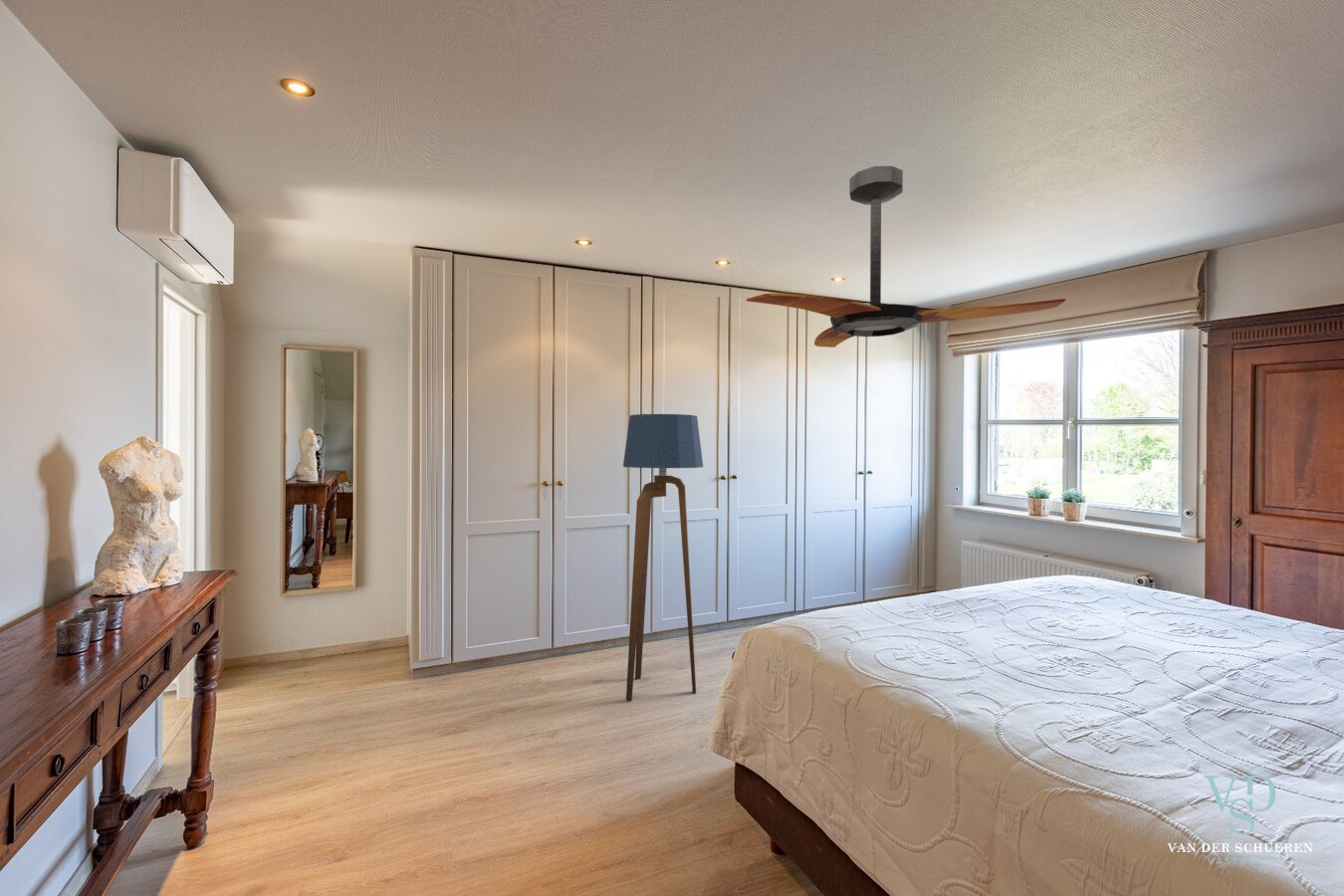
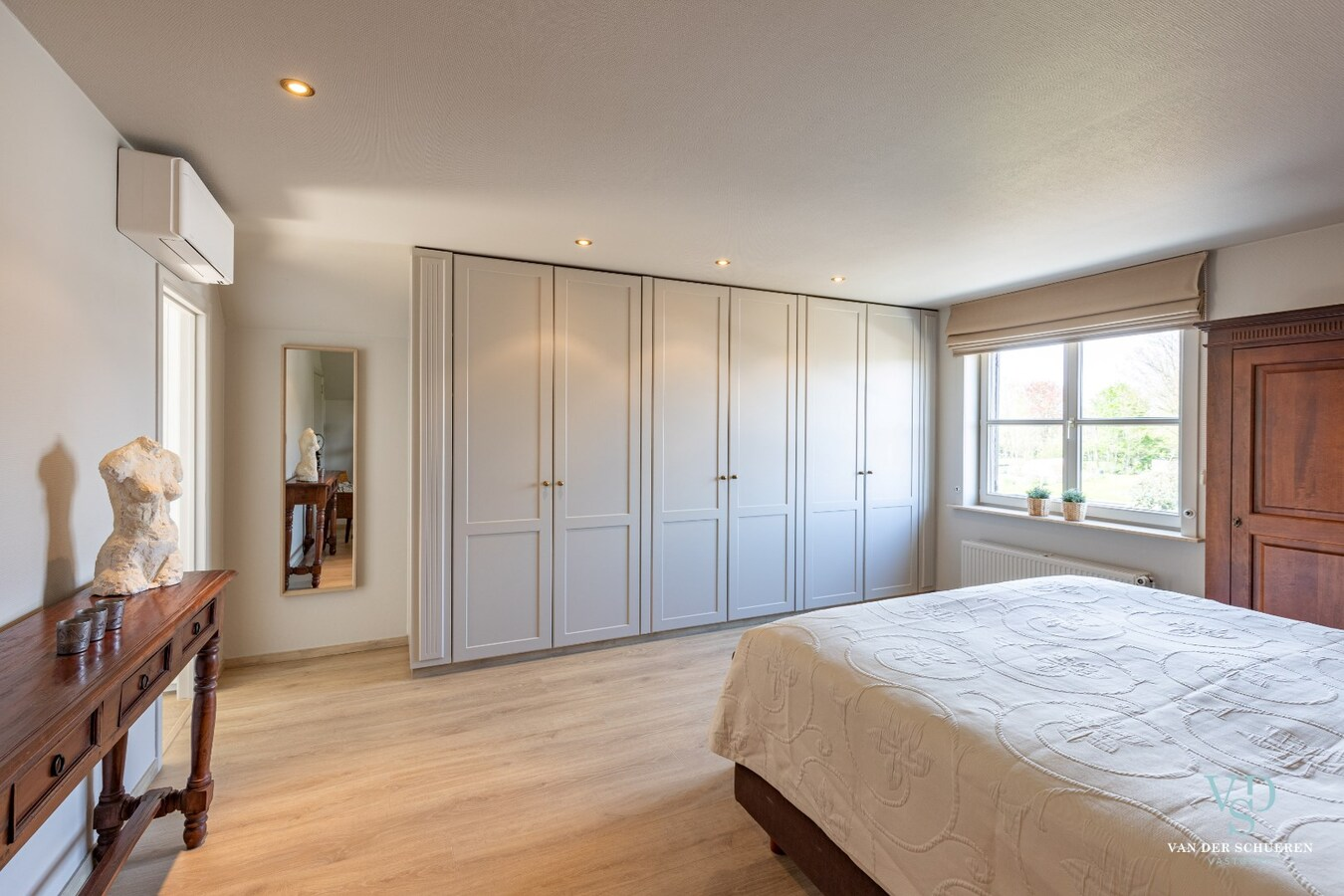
- ceiling fan [746,165,1066,348]
- floor lamp [622,413,704,702]
